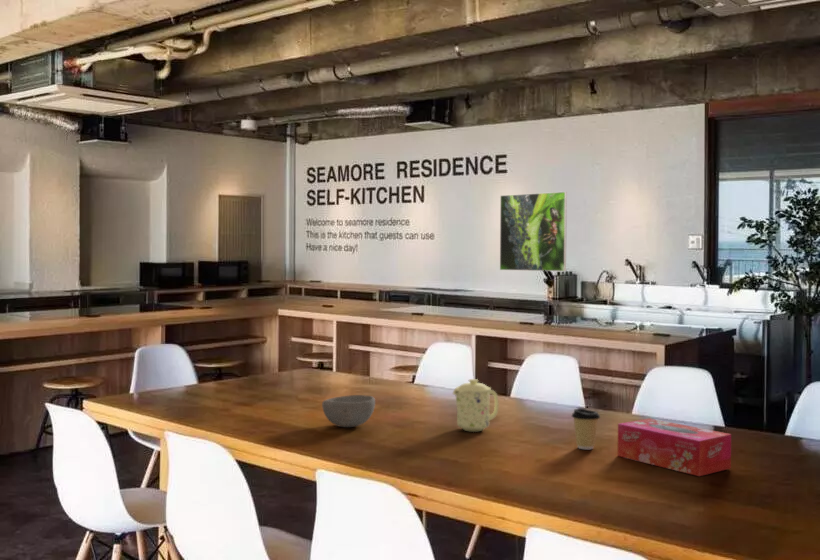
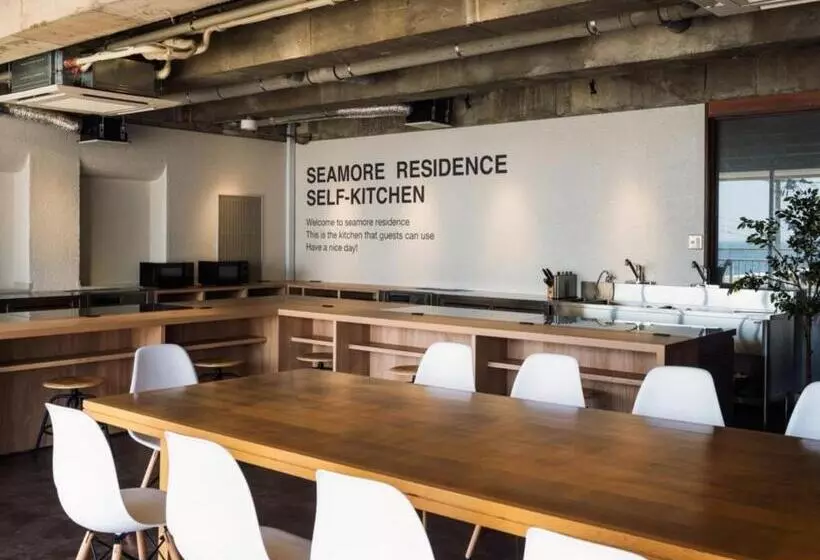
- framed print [499,191,568,272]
- coffee cup [571,408,601,450]
- mug [452,378,499,433]
- bowl [321,394,376,428]
- tissue box [617,417,732,477]
